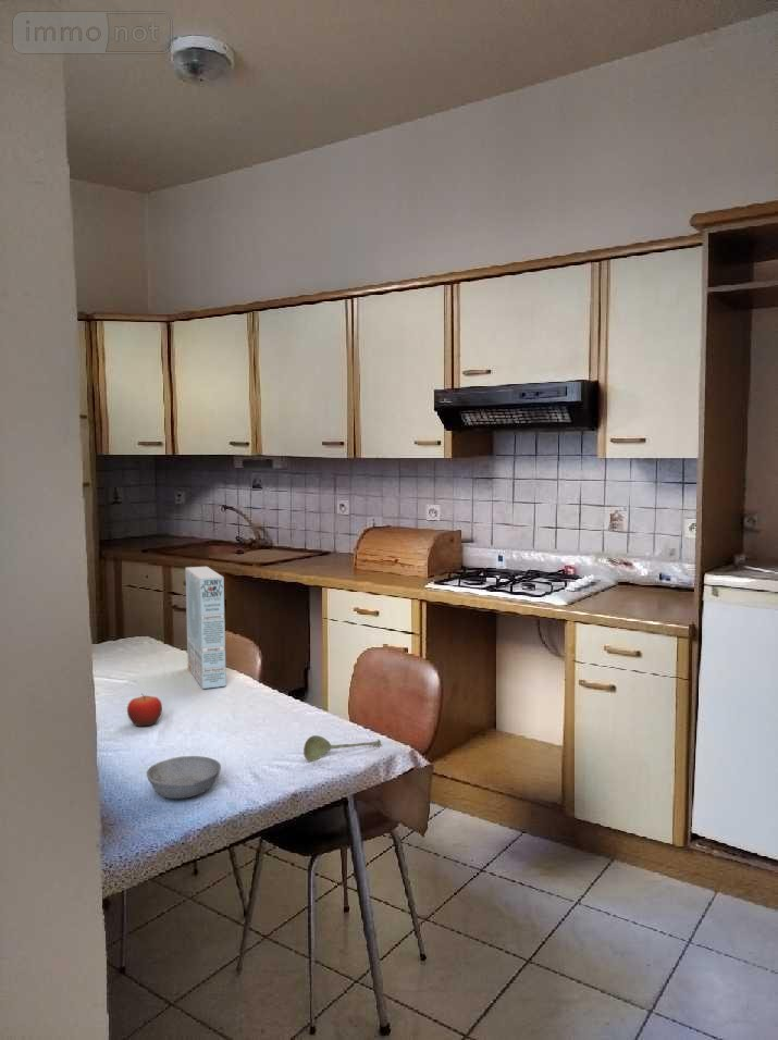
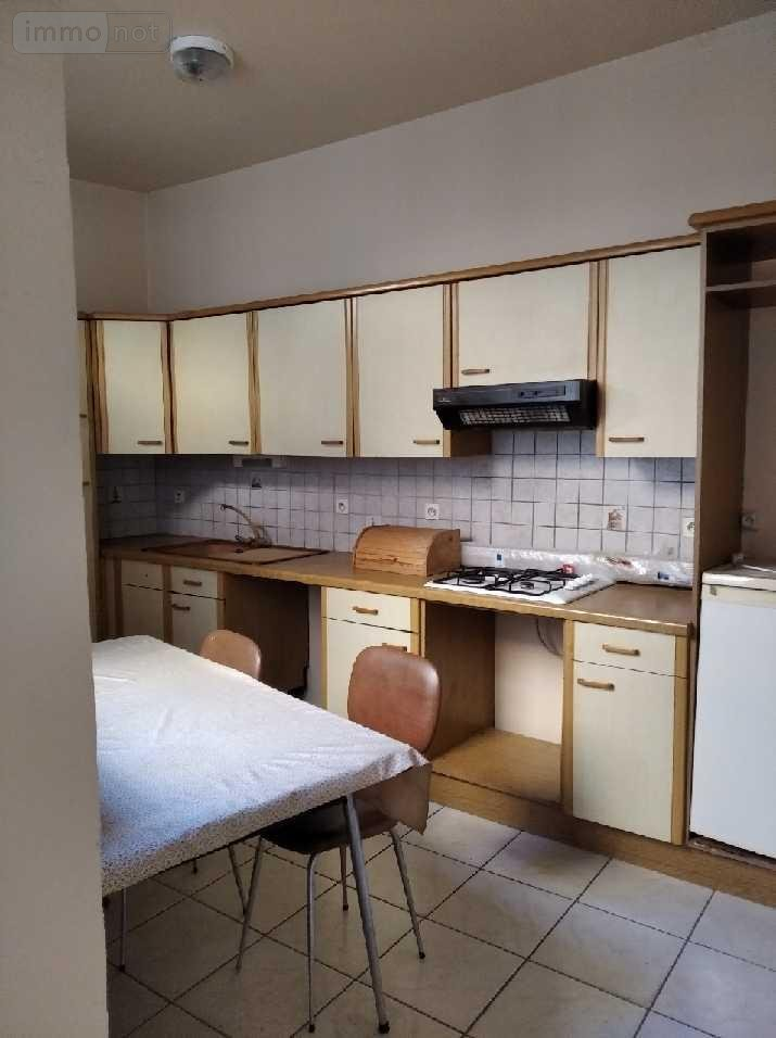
- cereal box [184,566,227,690]
- bowl [146,755,222,800]
- soupspoon [302,734,382,762]
- fruit [126,692,163,728]
